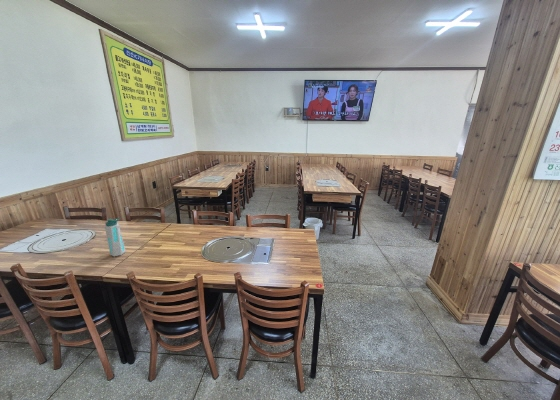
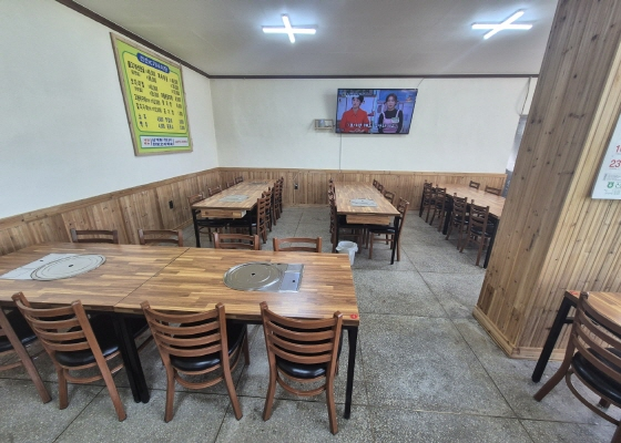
- water bottle [104,218,126,257]
